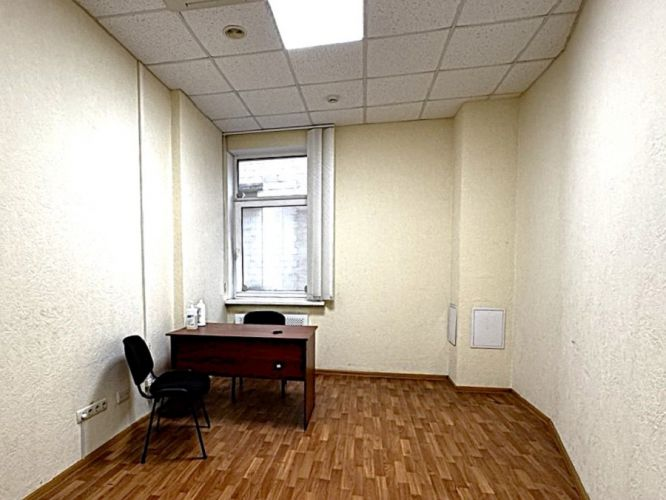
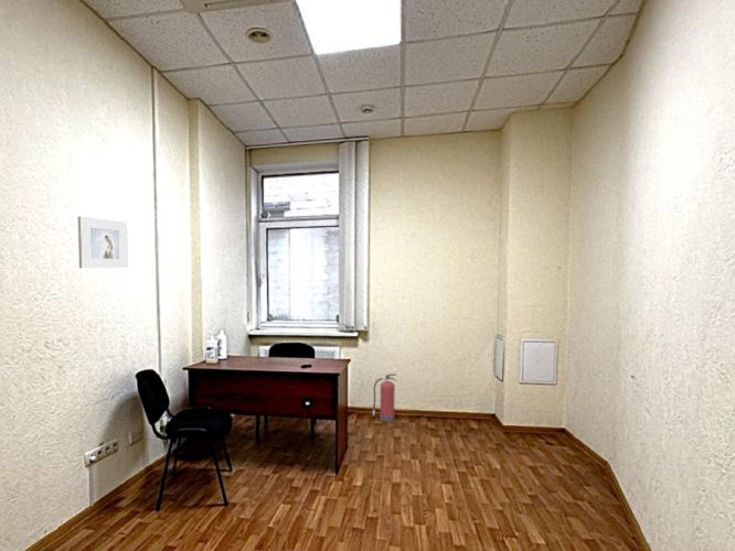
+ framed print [77,215,129,269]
+ fire extinguisher [371,372,397,422]
